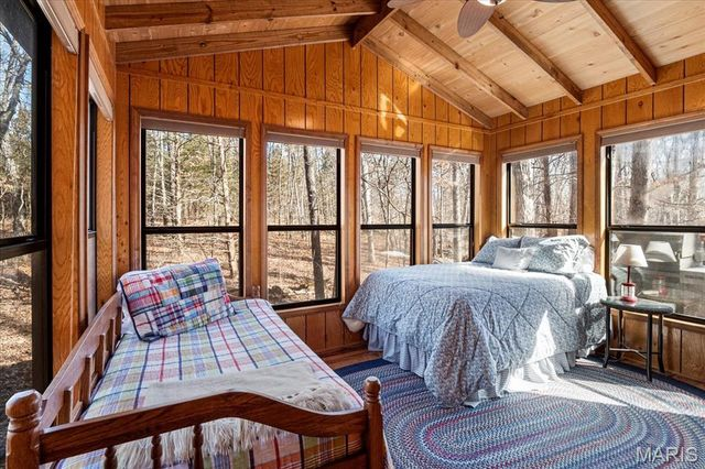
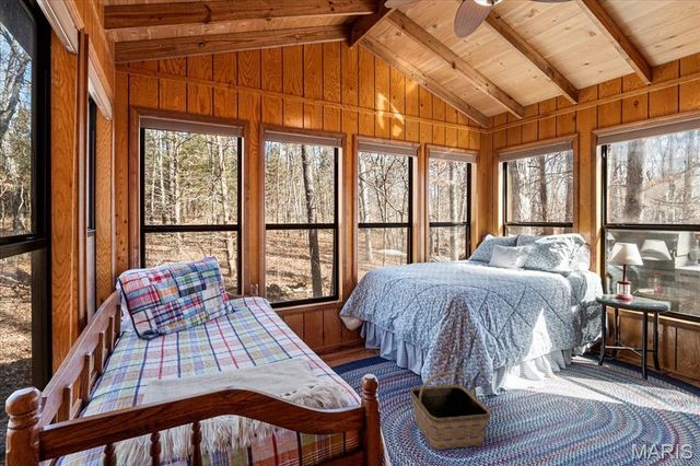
+ basket [409,371,492,451]
